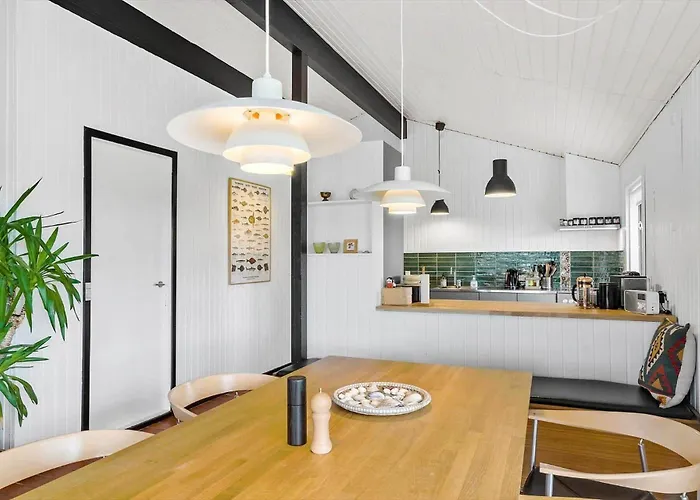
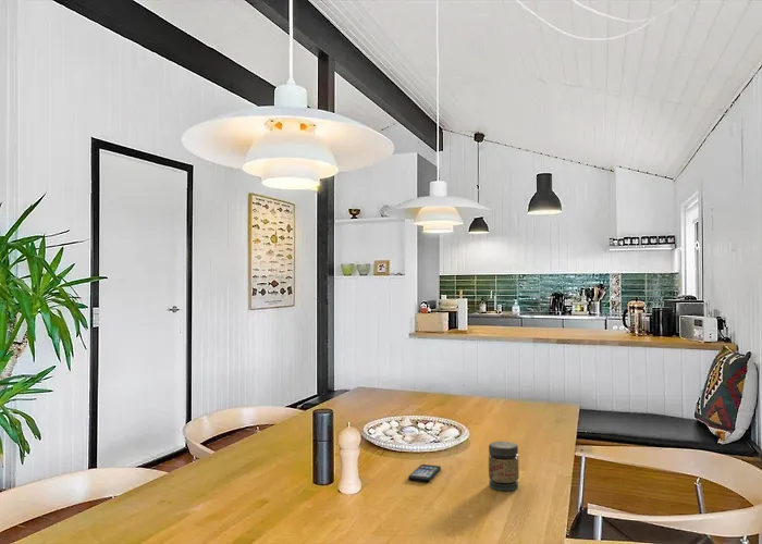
+ jar [488,441,520,492]
+ smartphone [407,463,442,483]
